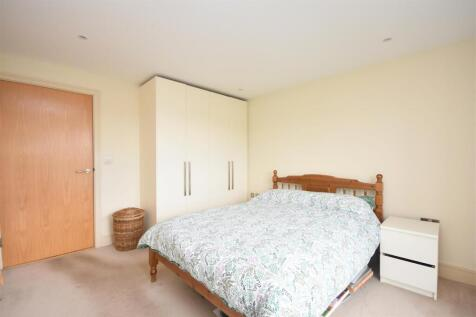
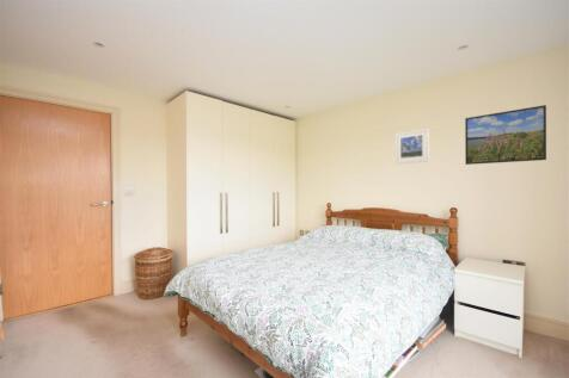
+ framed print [464,104,547,166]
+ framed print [394,128,430,165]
